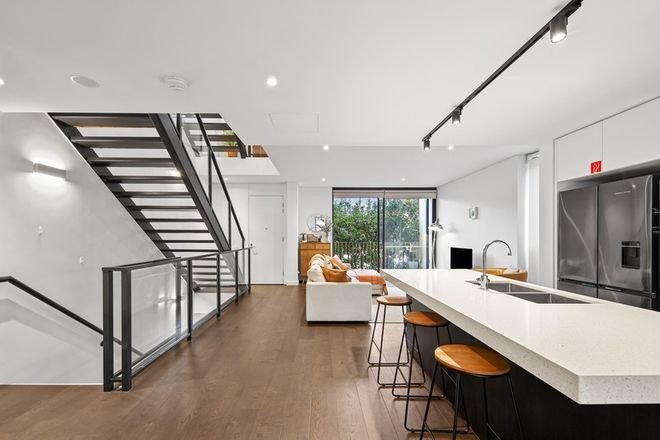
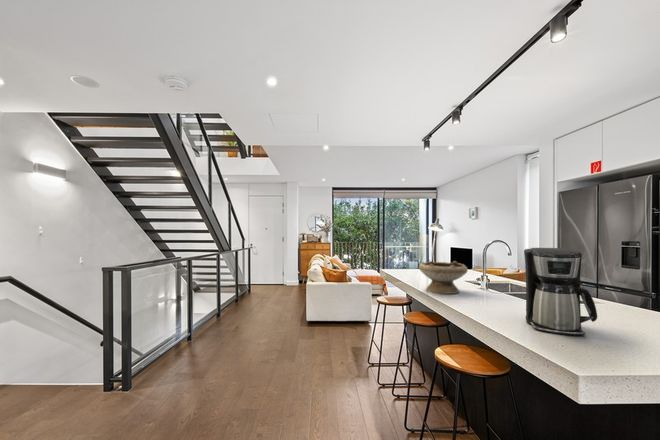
+ bowl [418,260,469,295]
+ coffee maker [523,247,598,337]
